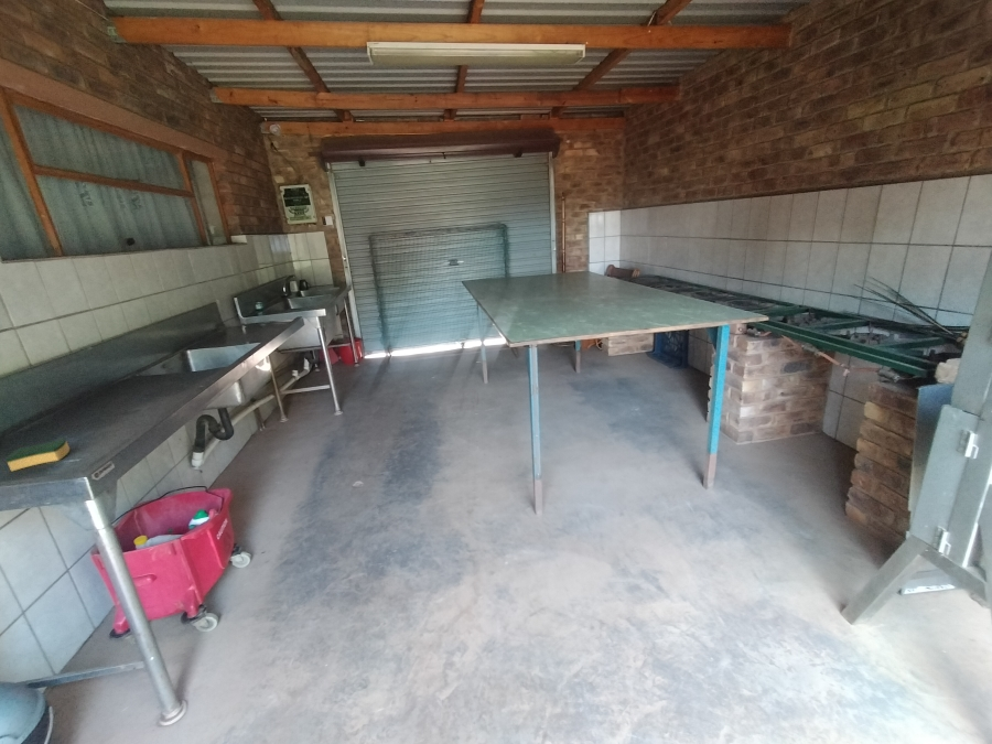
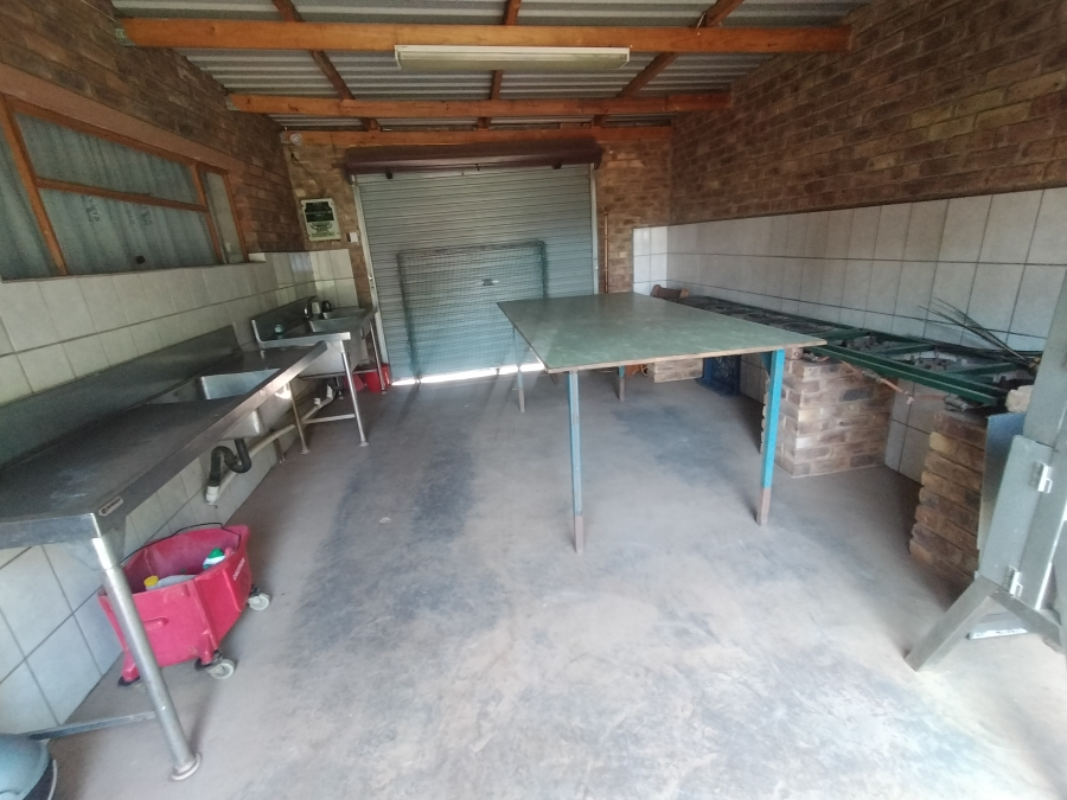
- sponge [6,438,71,472]
